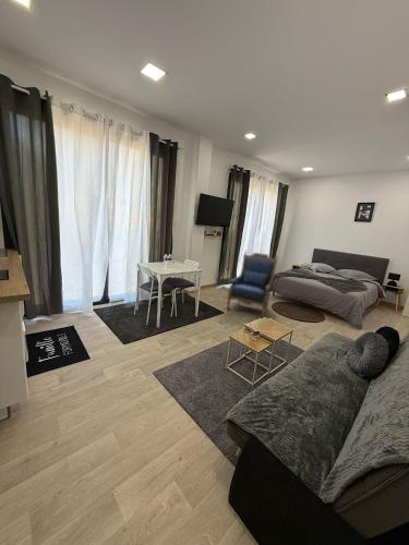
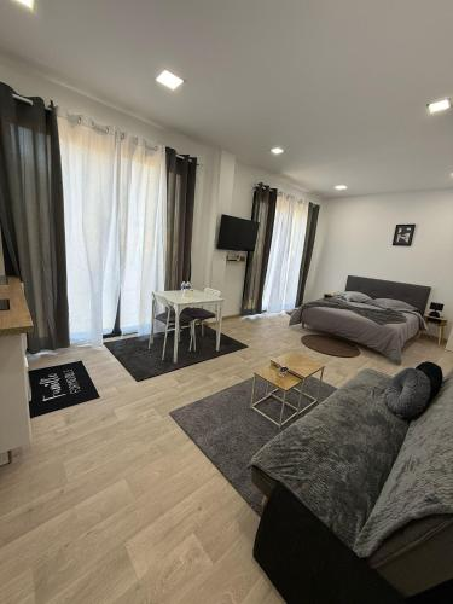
- armchair [226,250,279,319]
